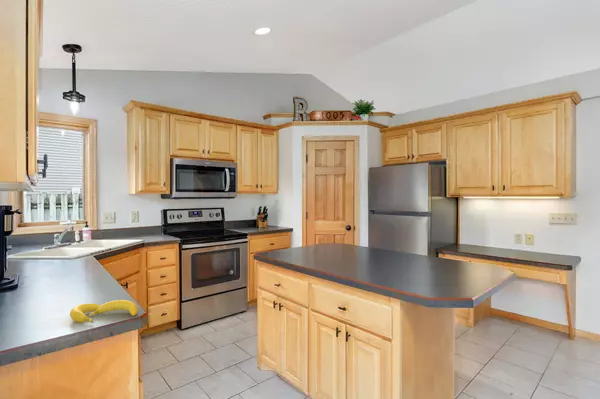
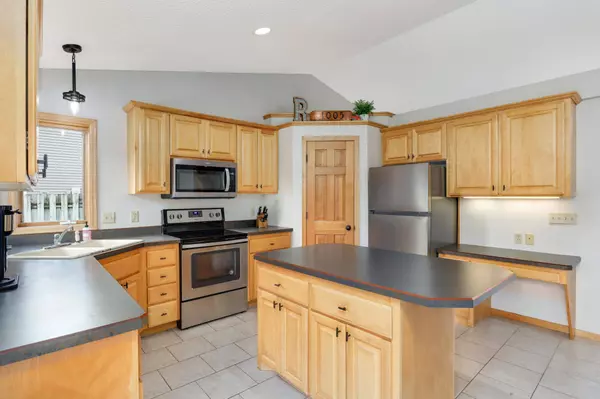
- banana [69,299,139,323]
